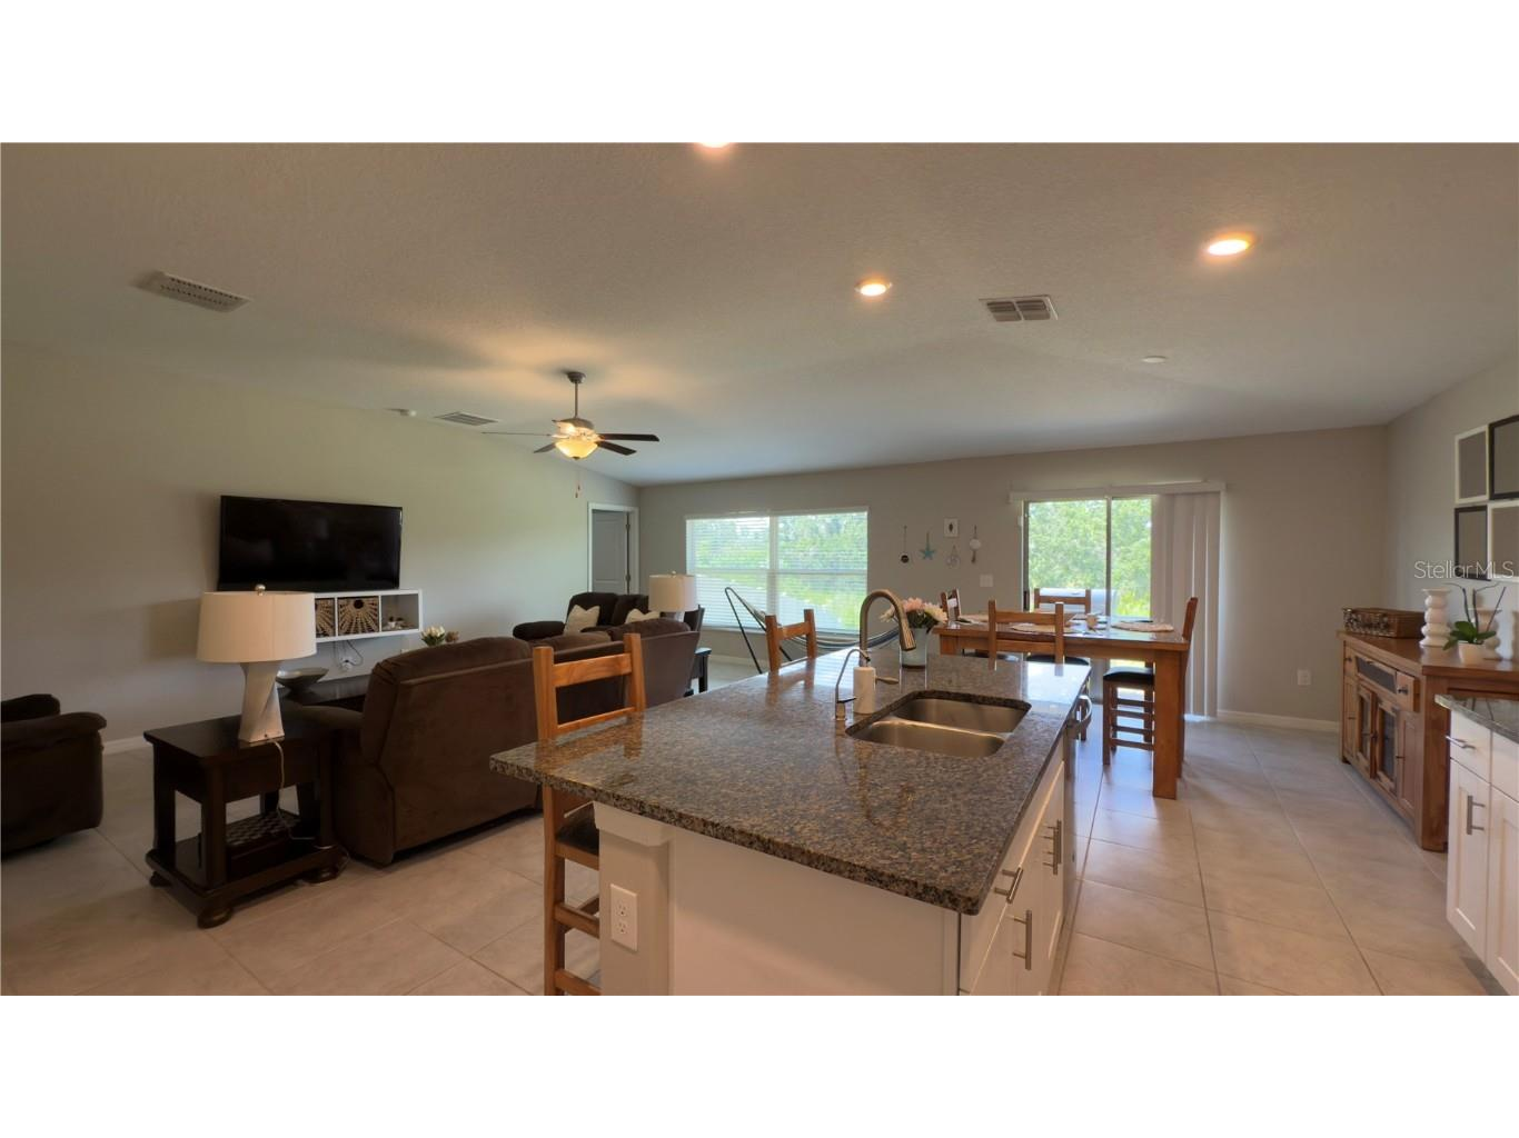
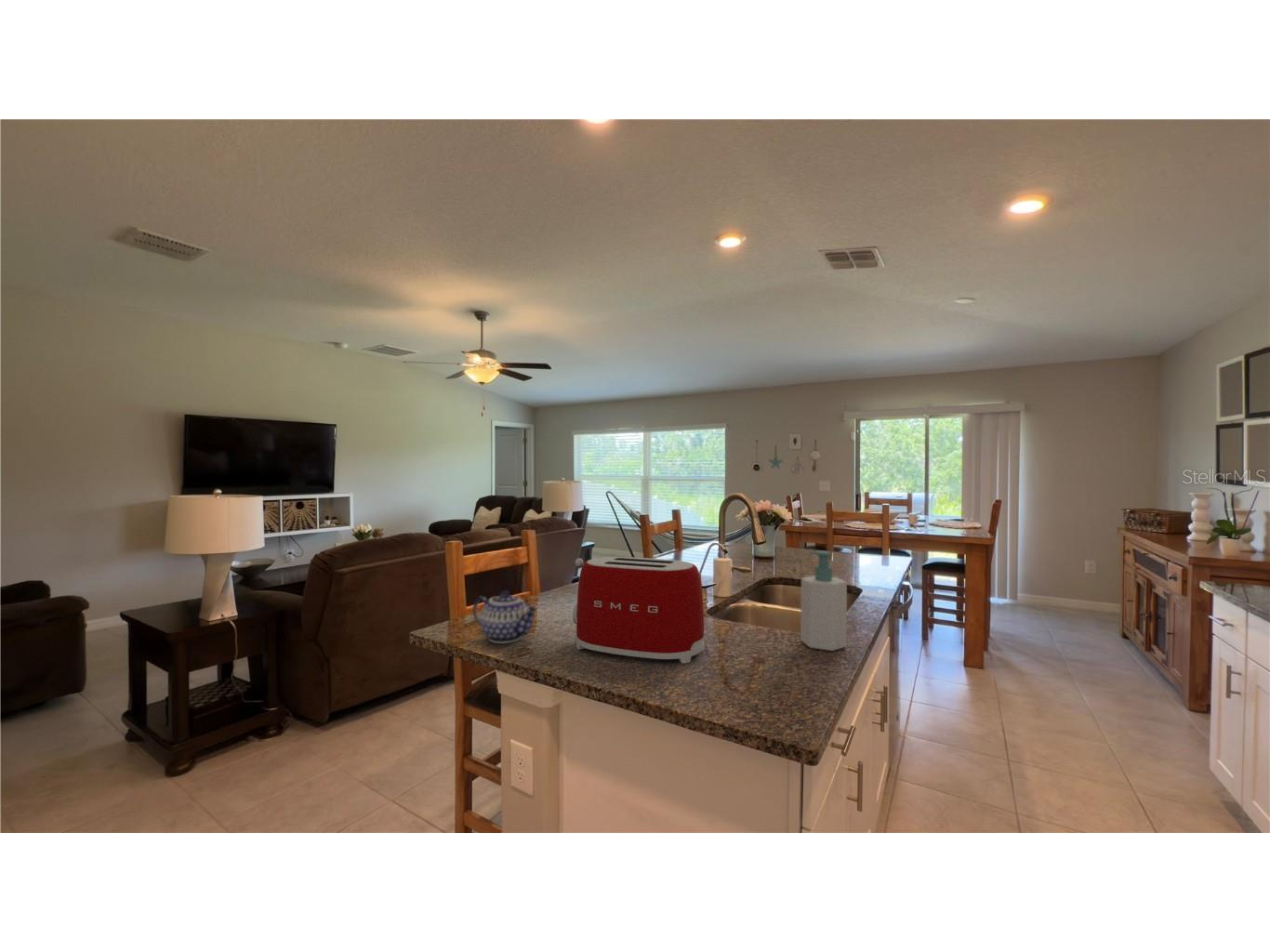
+ soap bottle [800,550,848,652]
+ toaster [572,556,705,665]
+ teapot [472,589,540,644]
